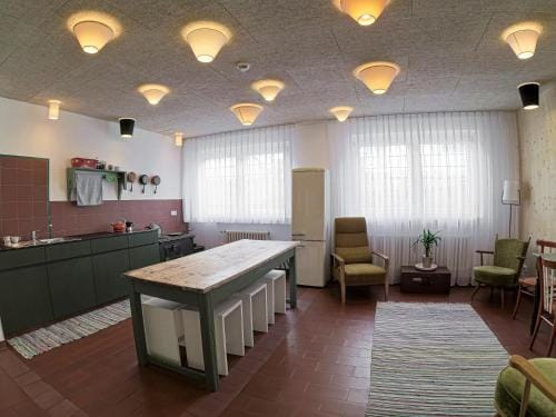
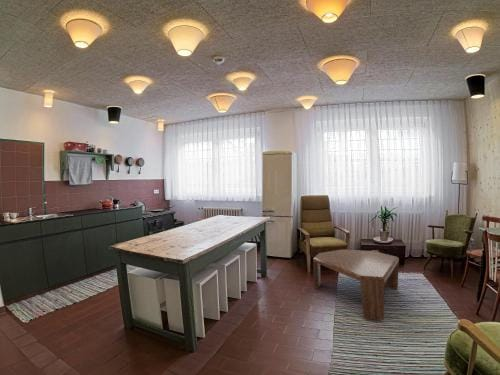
+ coffee table [312,248,400,321]
